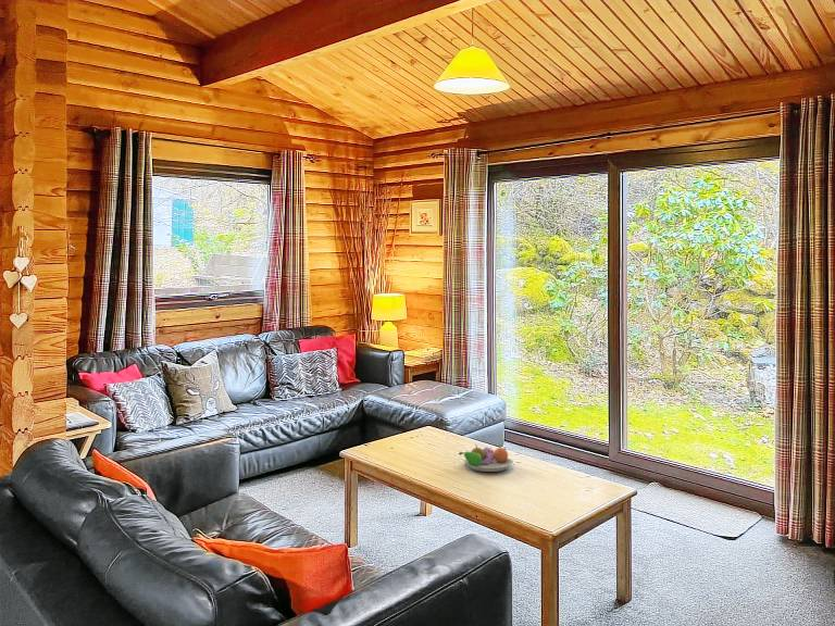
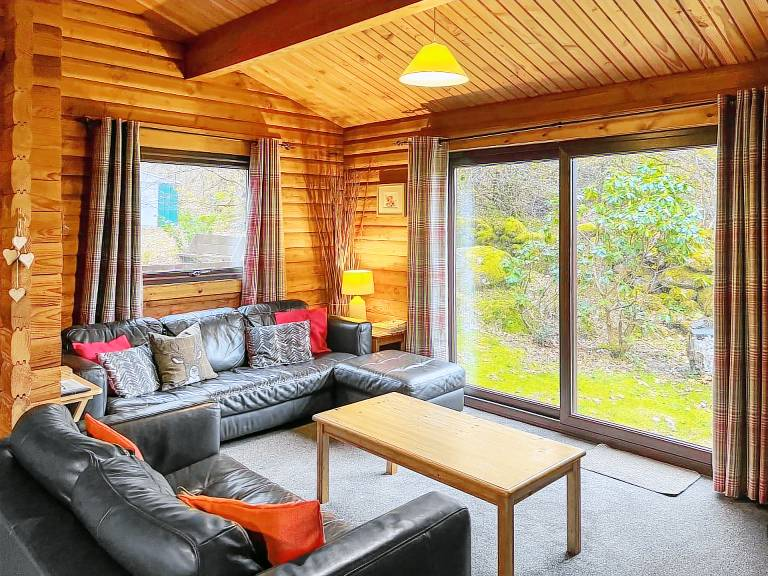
- fruit bowl [458,445,514,473]
